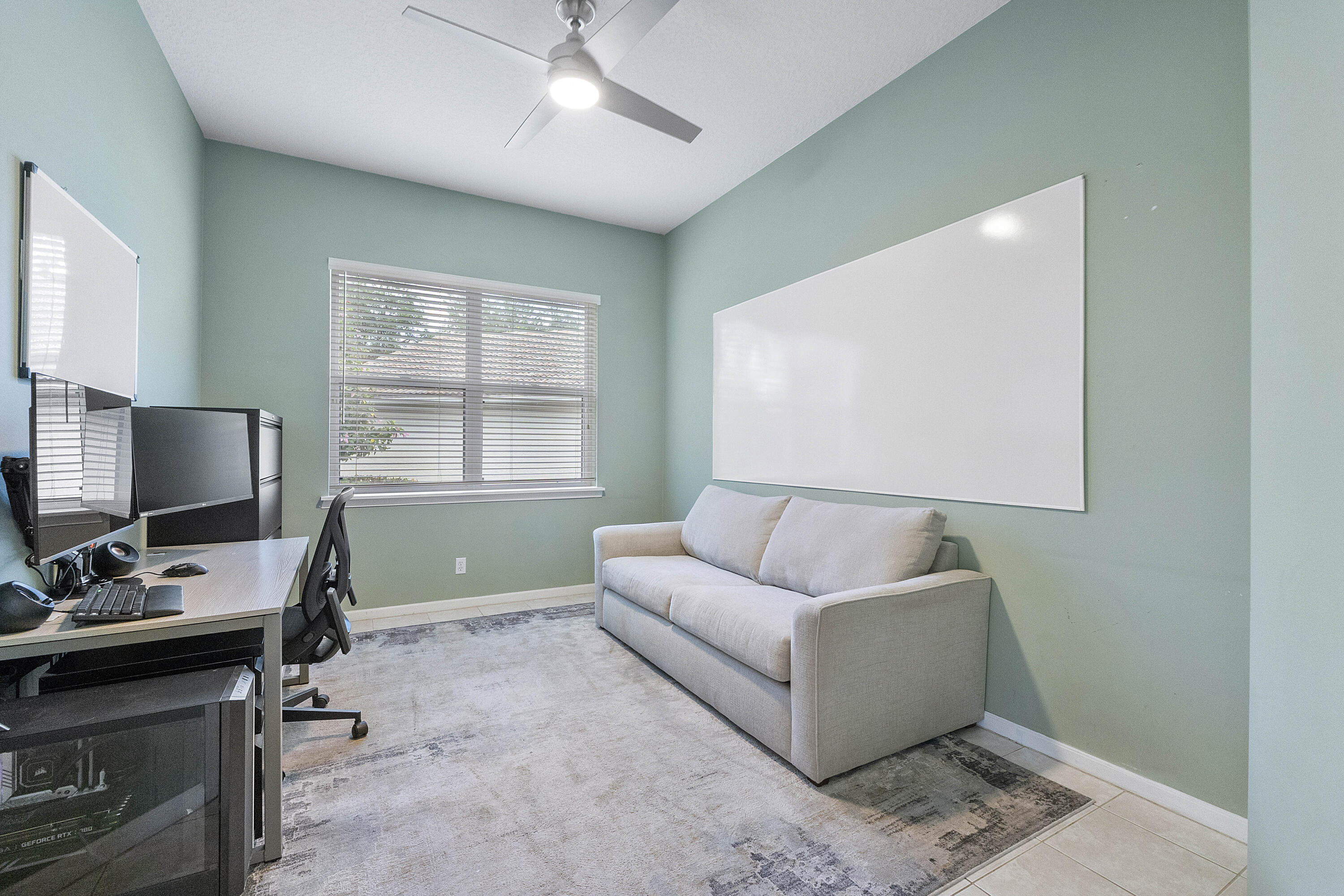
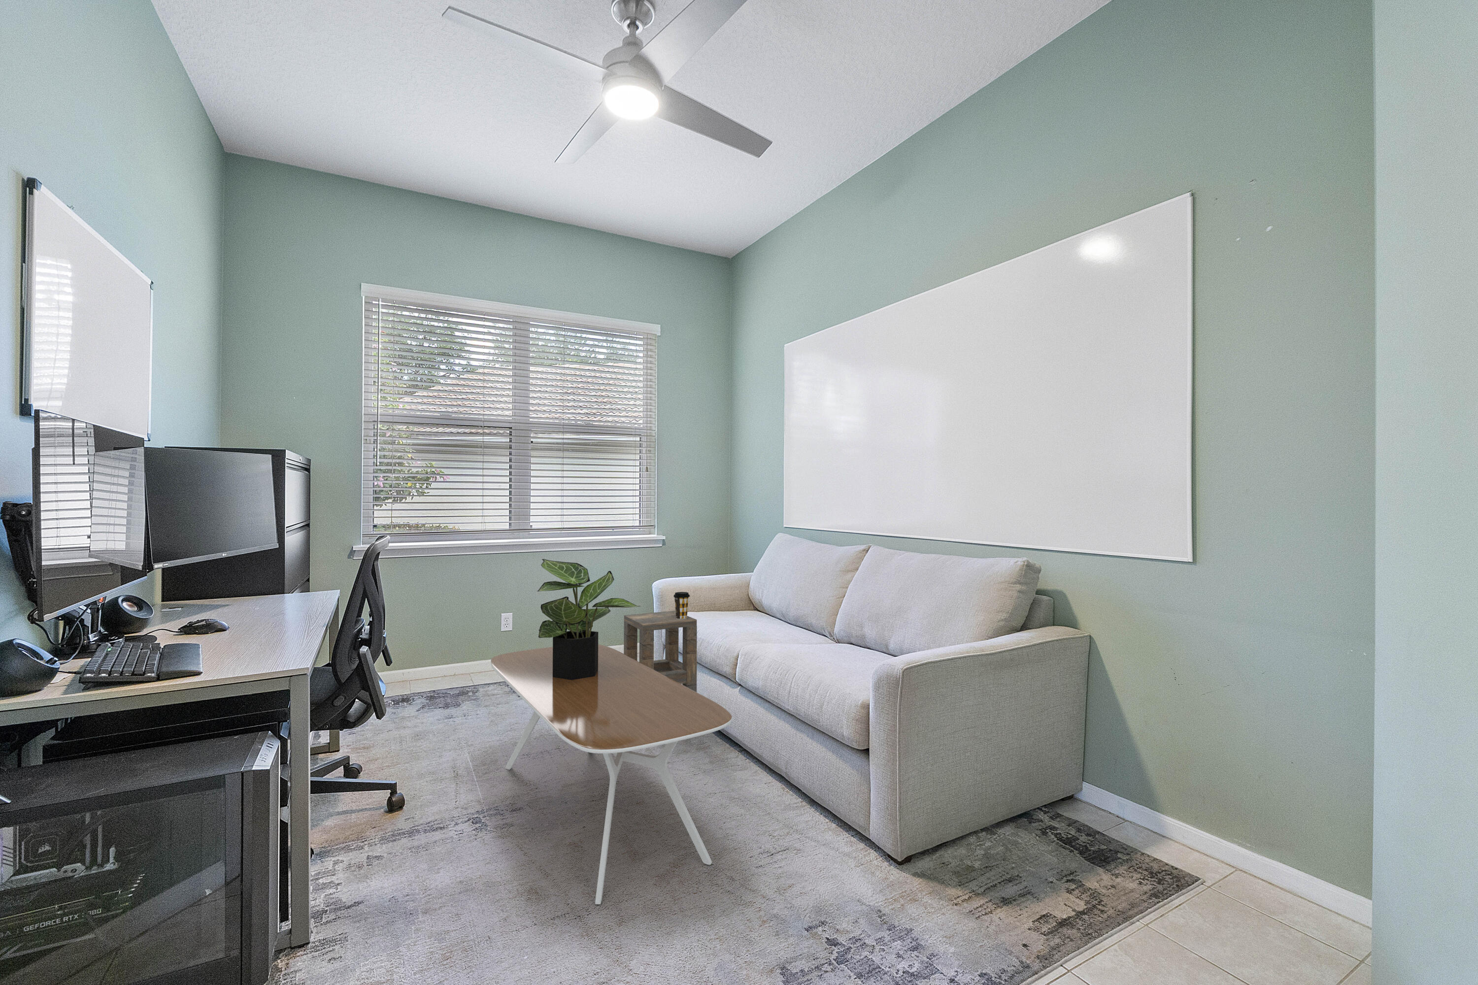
+ coffee cup [673,591,691,619]
+ side table [624,610,697,693]
+ potted plant [537,558,641,680]
+ coffee table [490,644,732,905]
